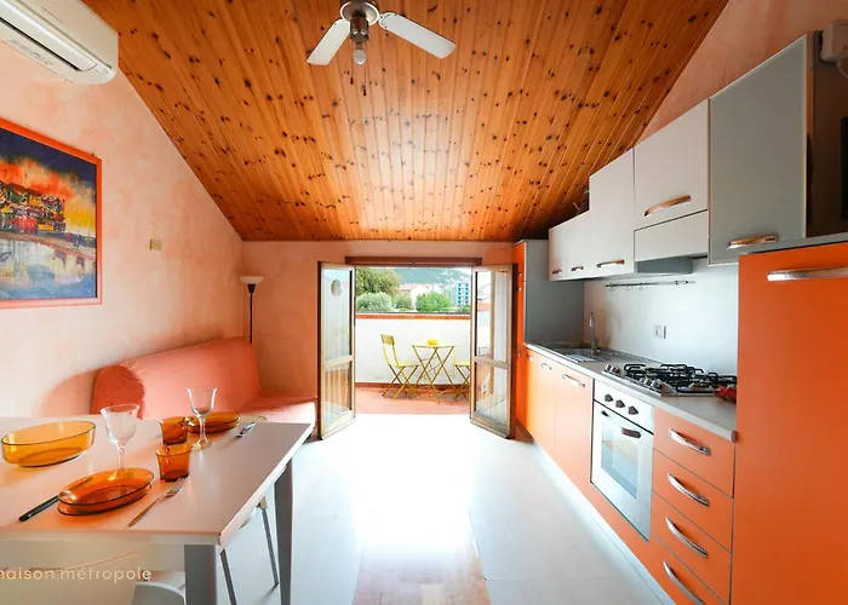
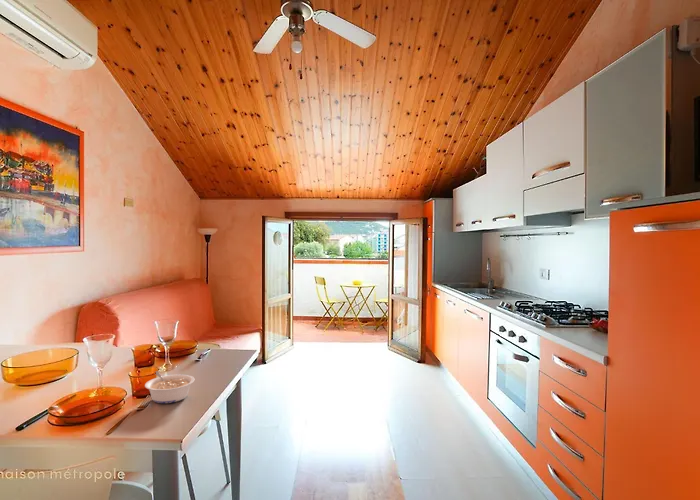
+ legume [144,370,195,404]
